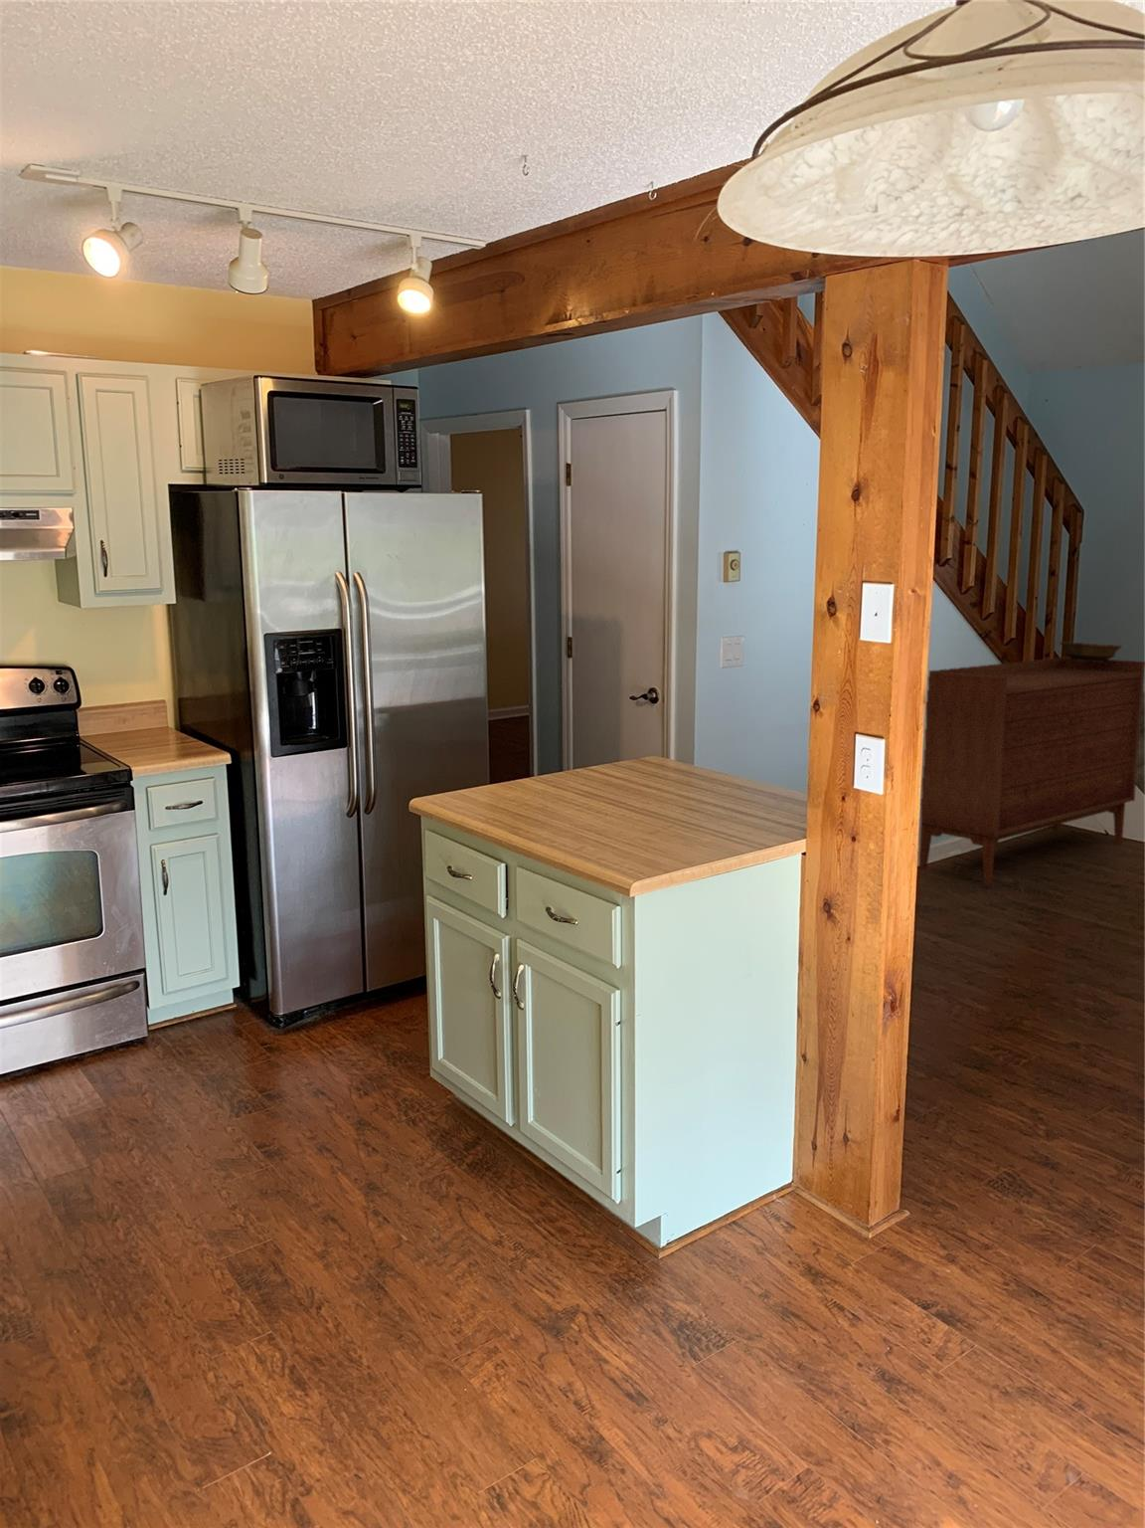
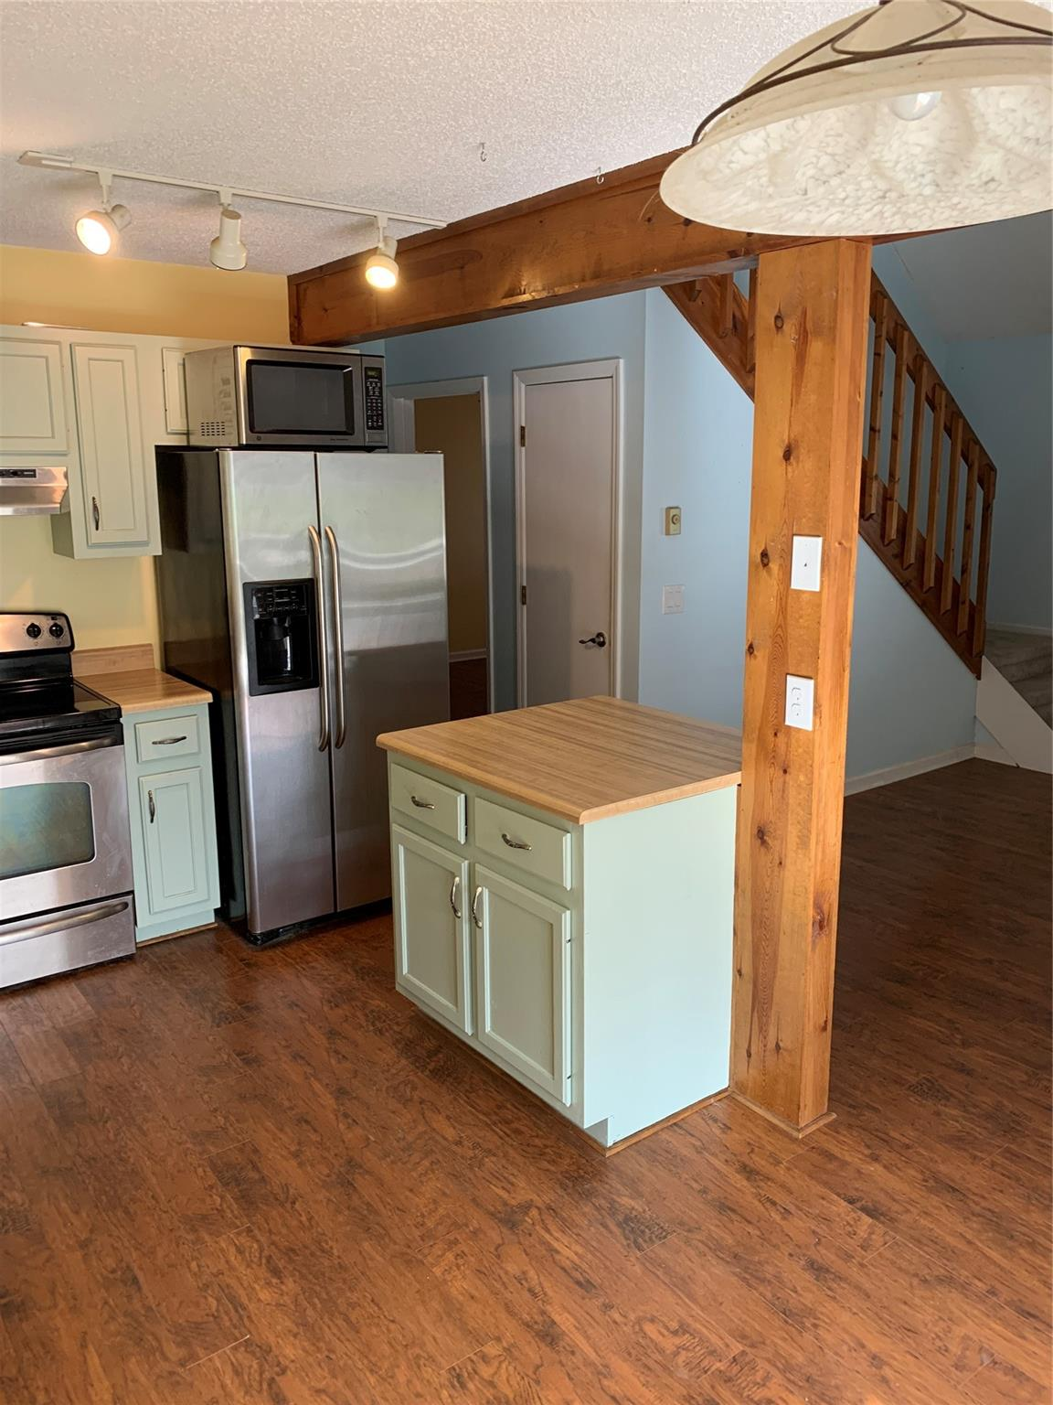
- decorative bowl [1058,640,1123,663]
- sideboard [919,656,1145,886]
